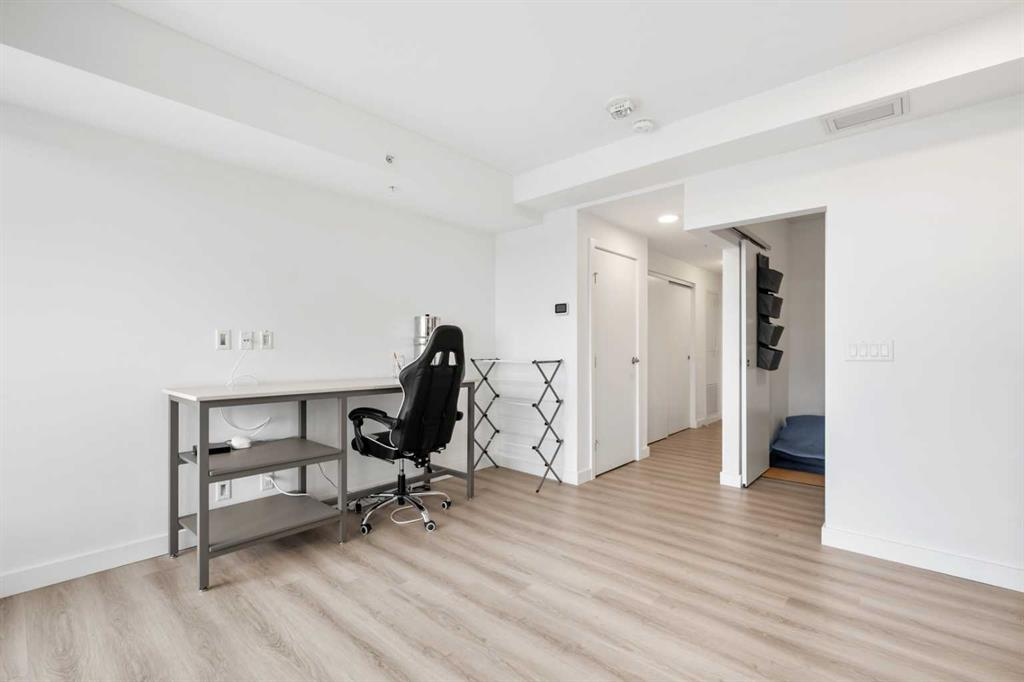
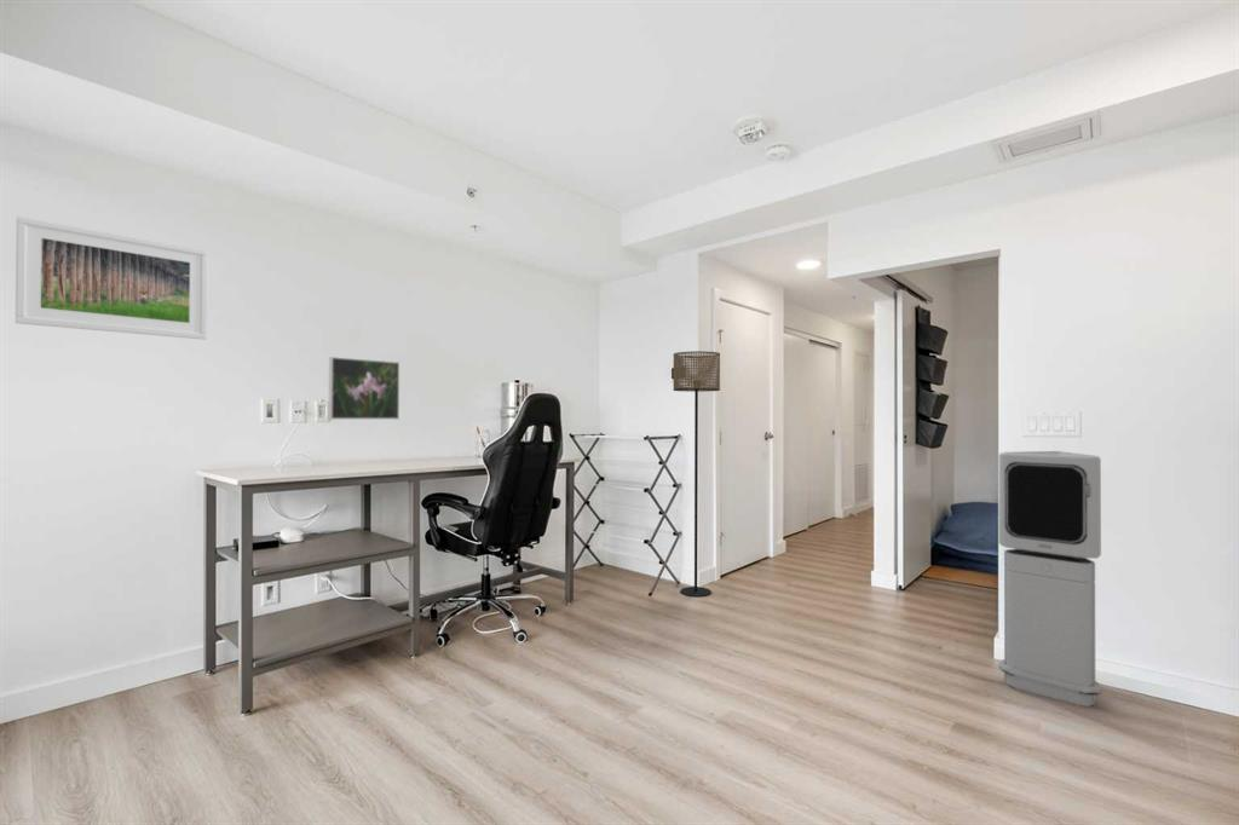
+ air purifier [997,450,1102,708]
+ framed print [328,356,400,421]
+ floor lamp [672,350,721,598]
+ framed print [15,215,209,341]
